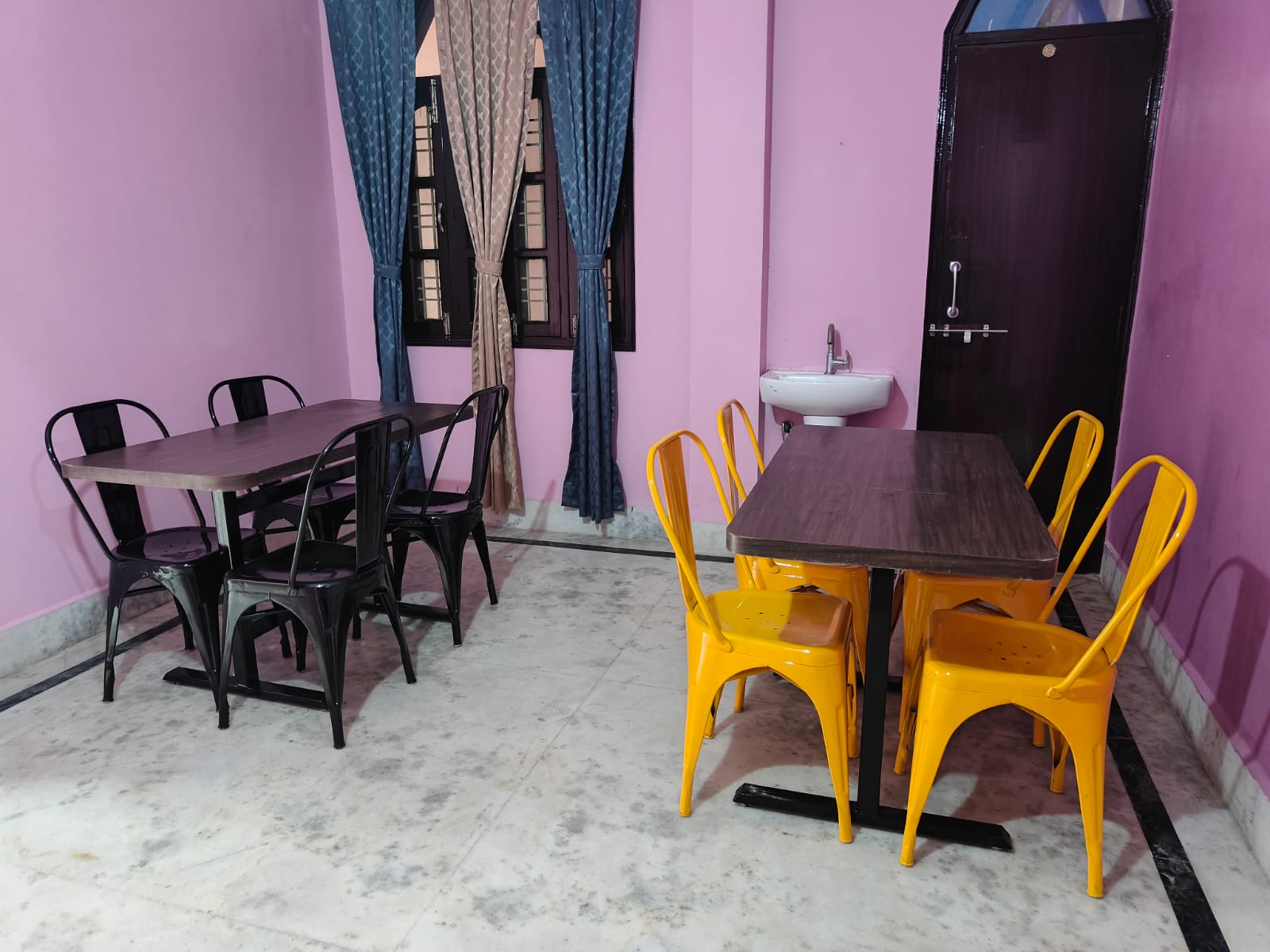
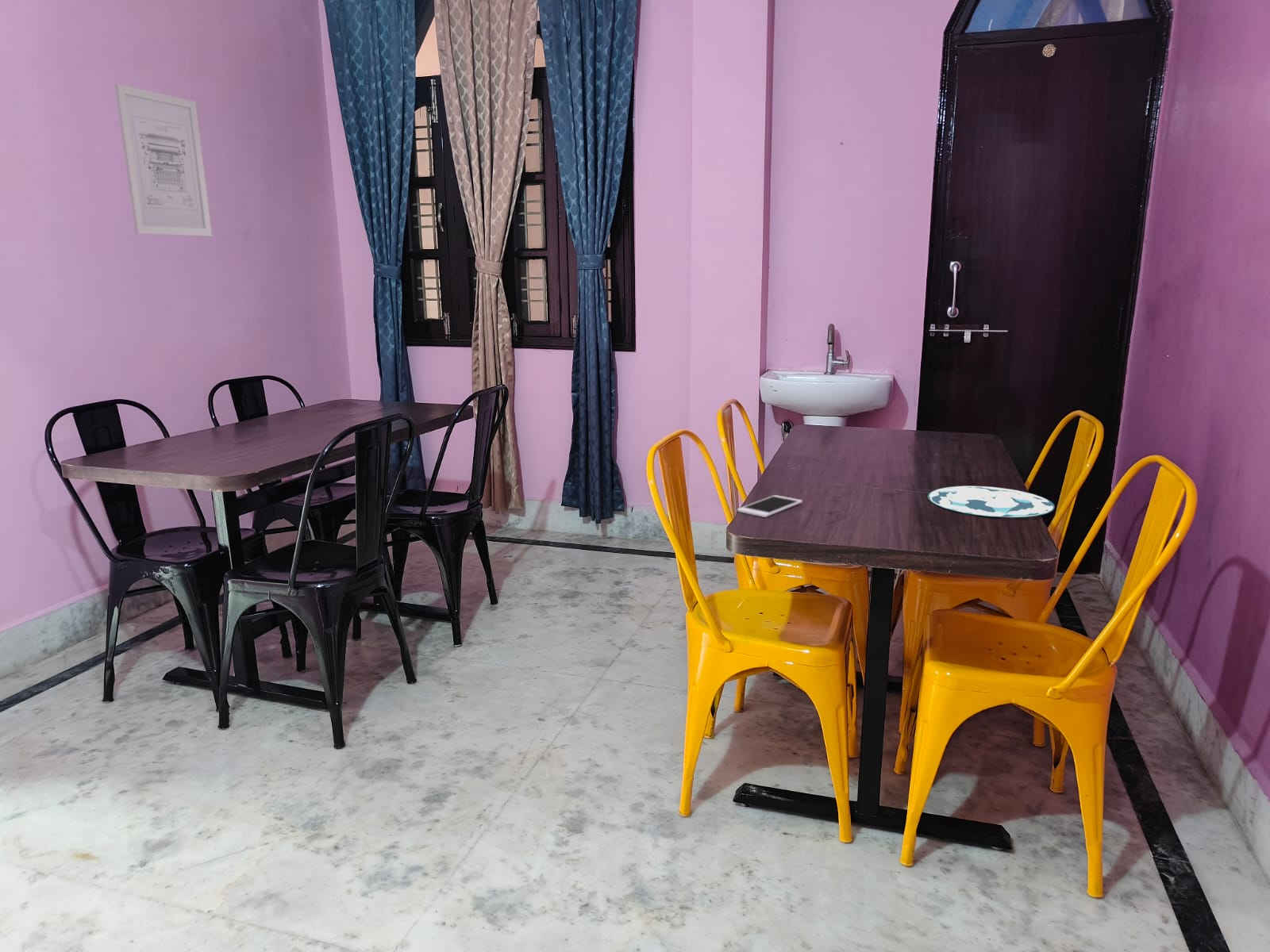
+ cell phone [737,494,803,518]
+ wall art [114,83,213,237]
+ plate [927,485,1056,518]
